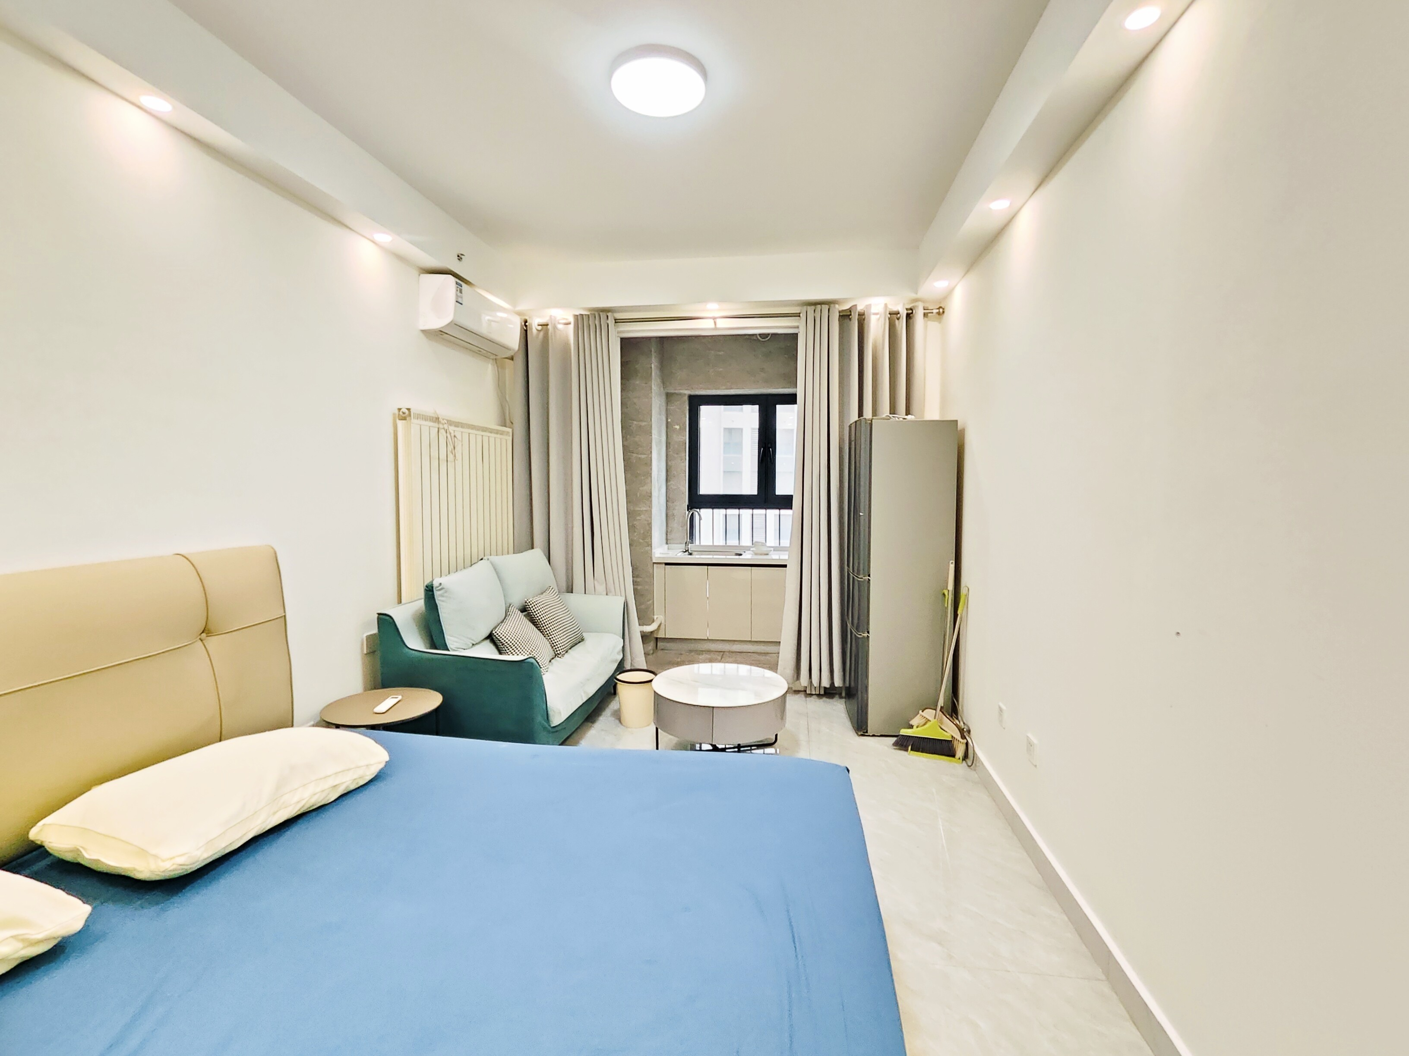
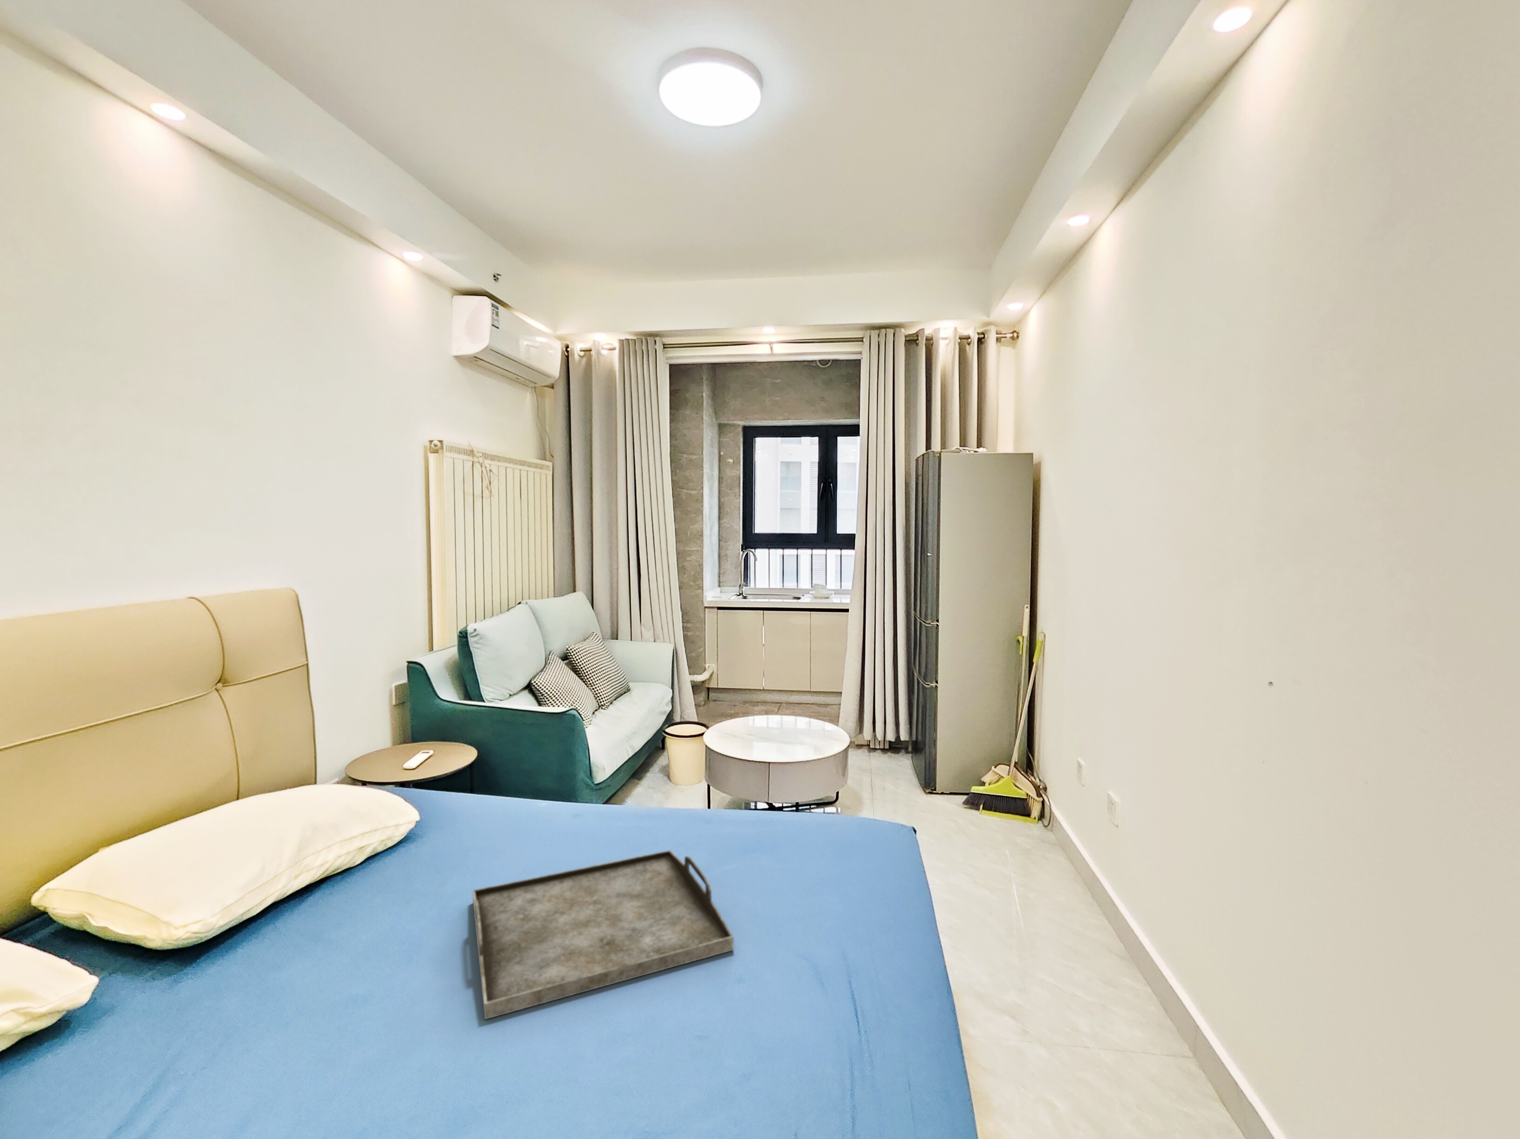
+ serving tray [473,849,734,1019]
